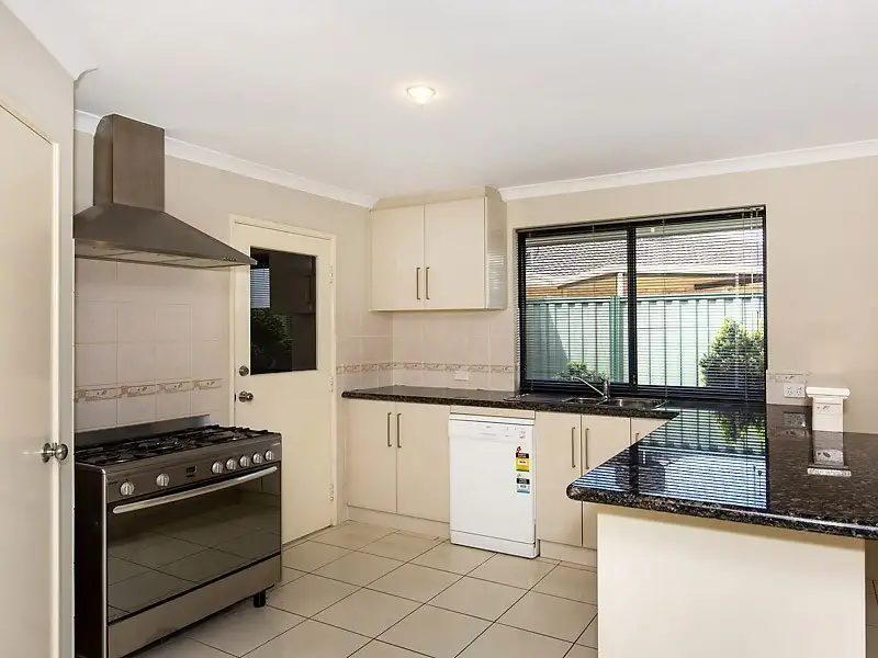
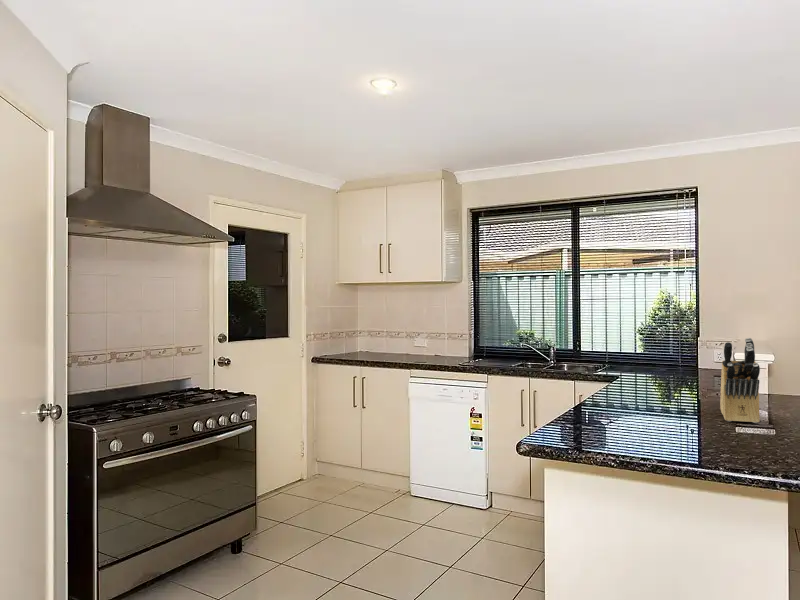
+ knife block [719,337,761,424]
